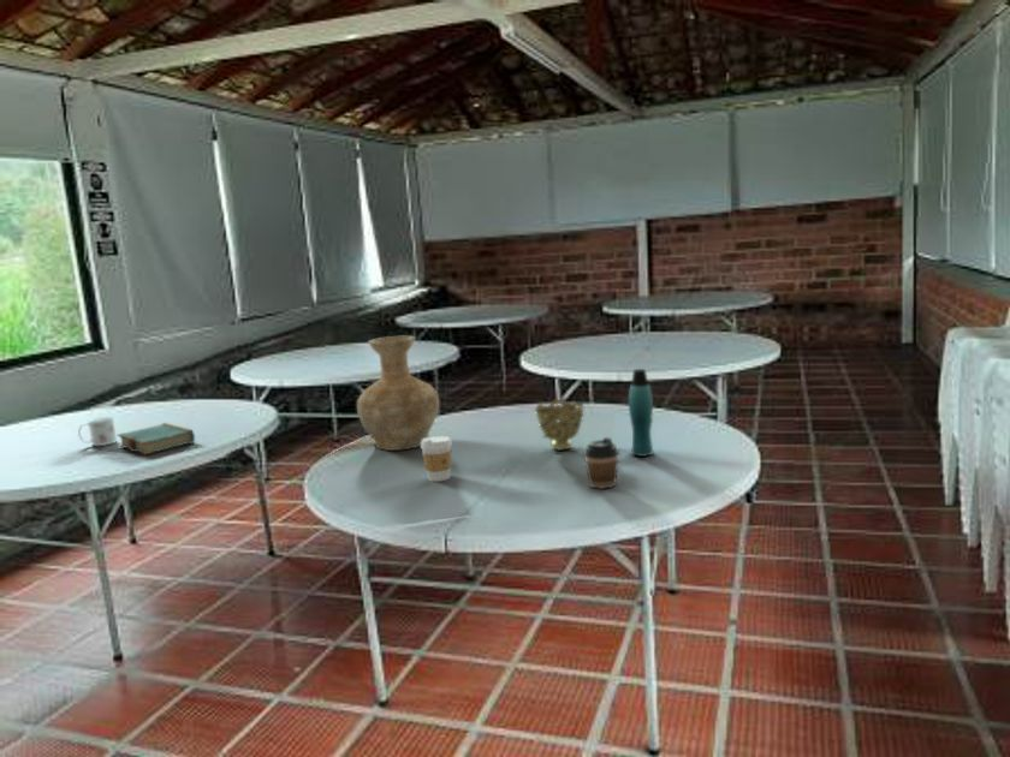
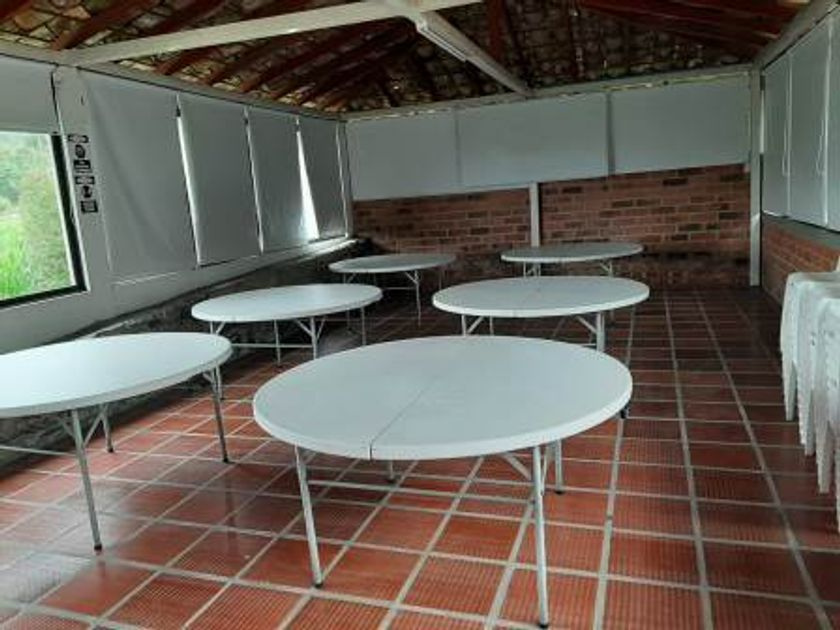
- mug [77,415,118,447]
- coffee cup [582,436,620,490]
- bottle [628,368,654,458]
- decorative bowl [534,398,586,452]
- coffee cup [420,435,453,483]
- vase [356,335,440,452]
- book [117,422,196,457]
